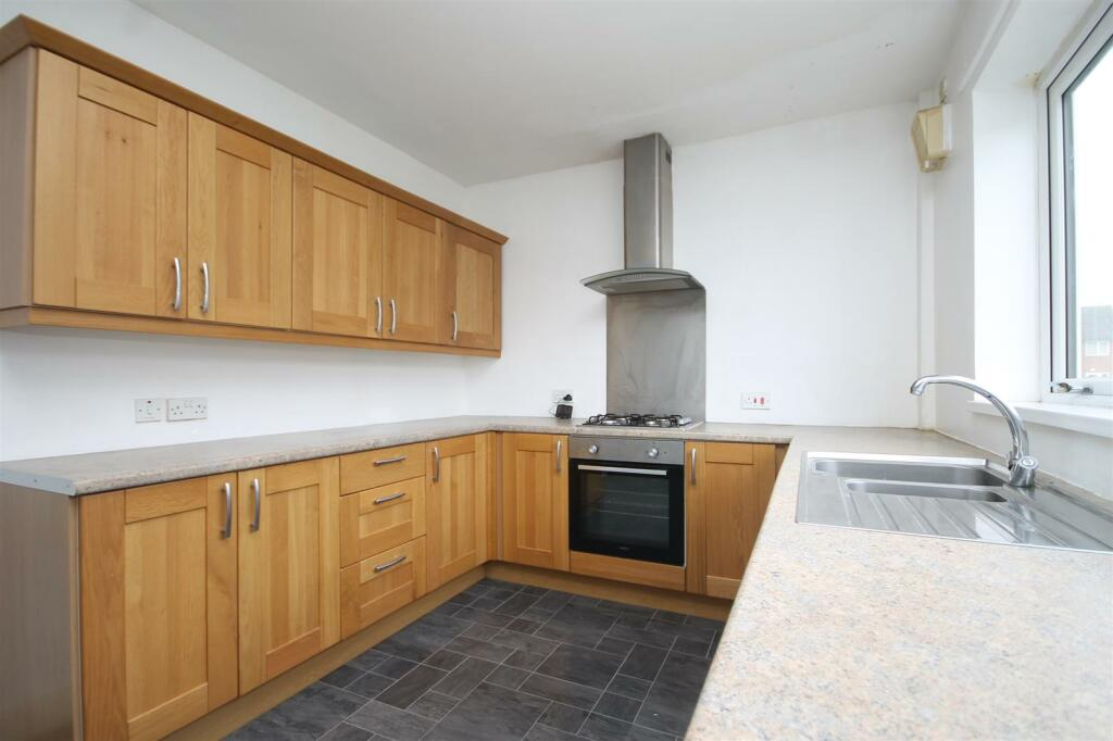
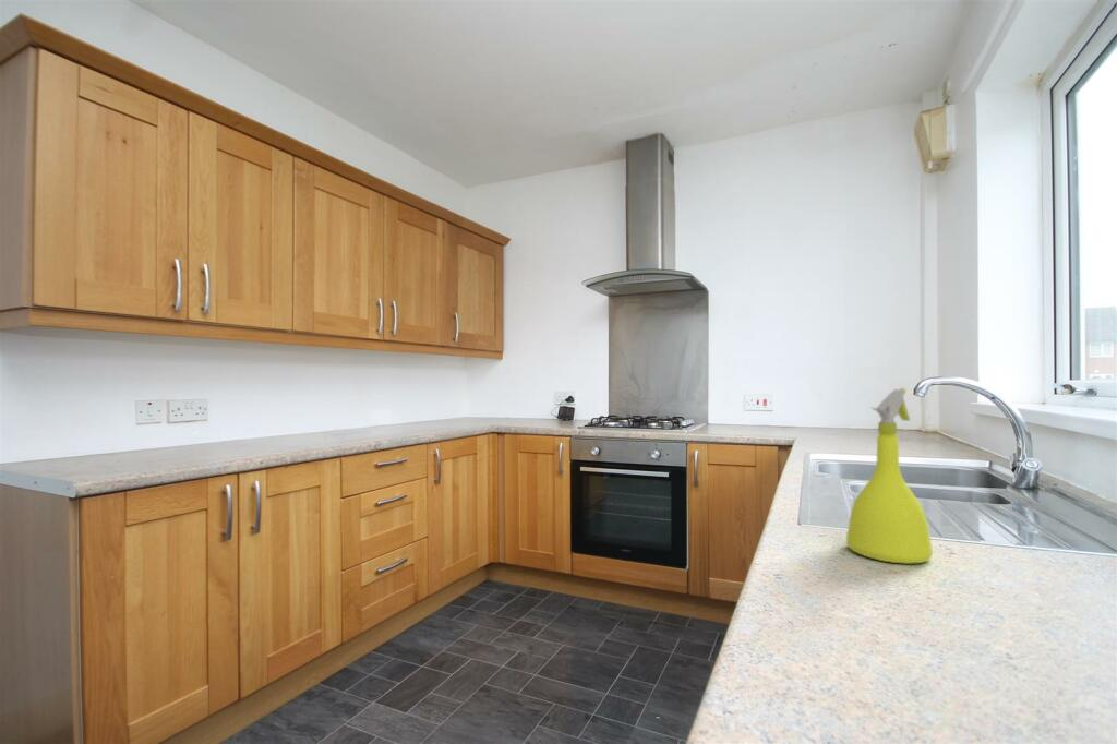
+ spray bottle [845,387,934,565]
